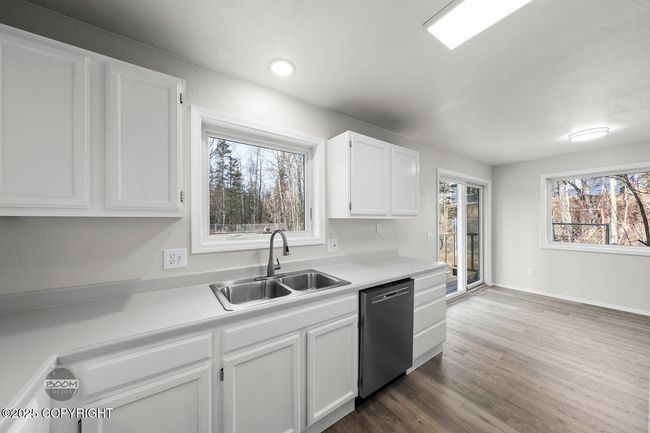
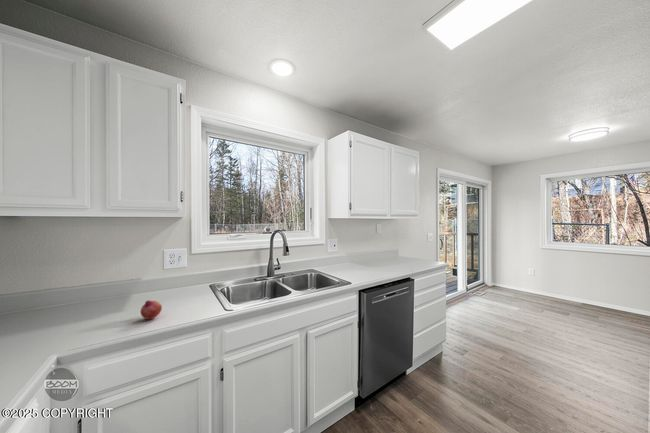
+ fruit [139,299,163,320]
